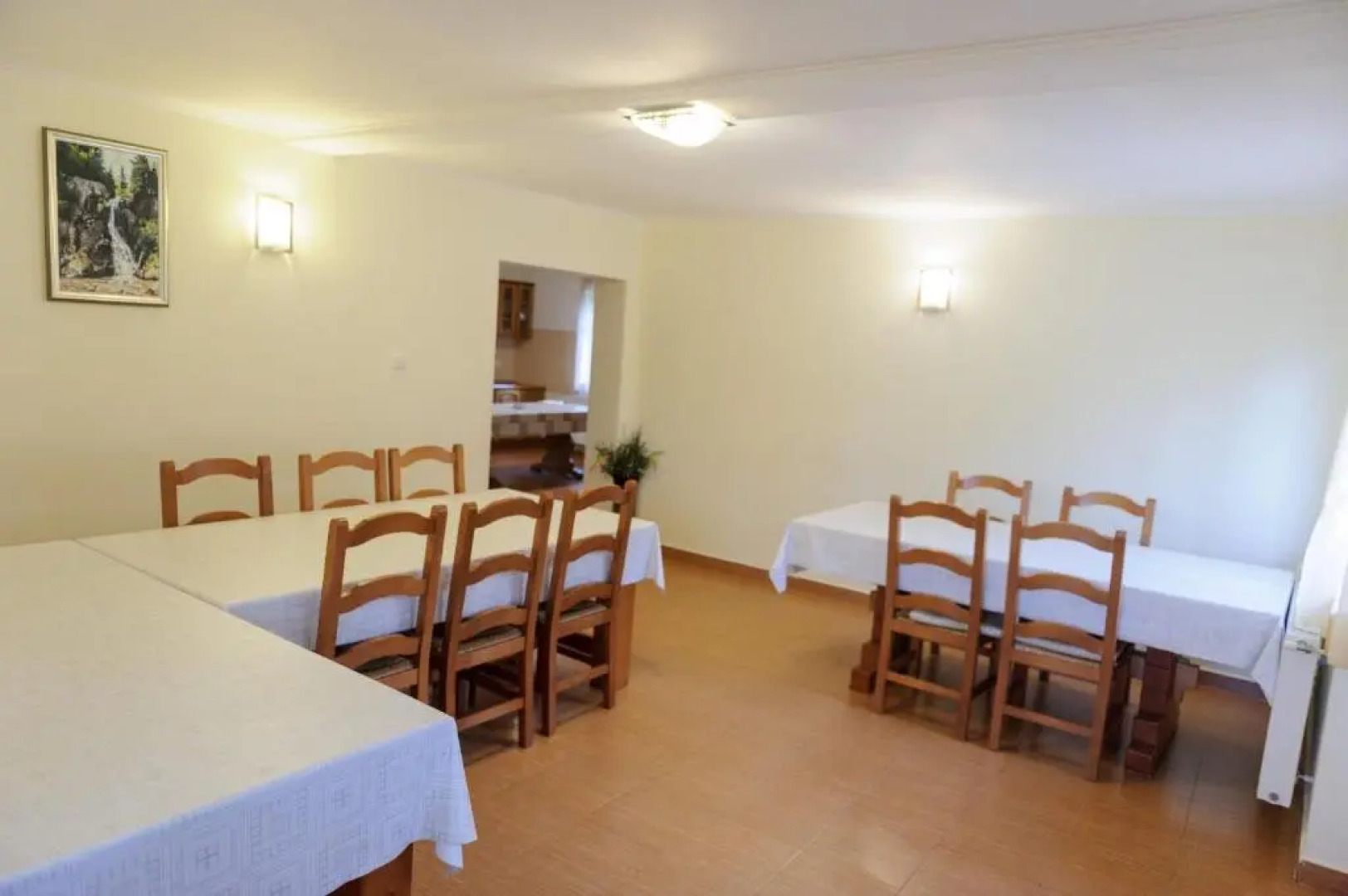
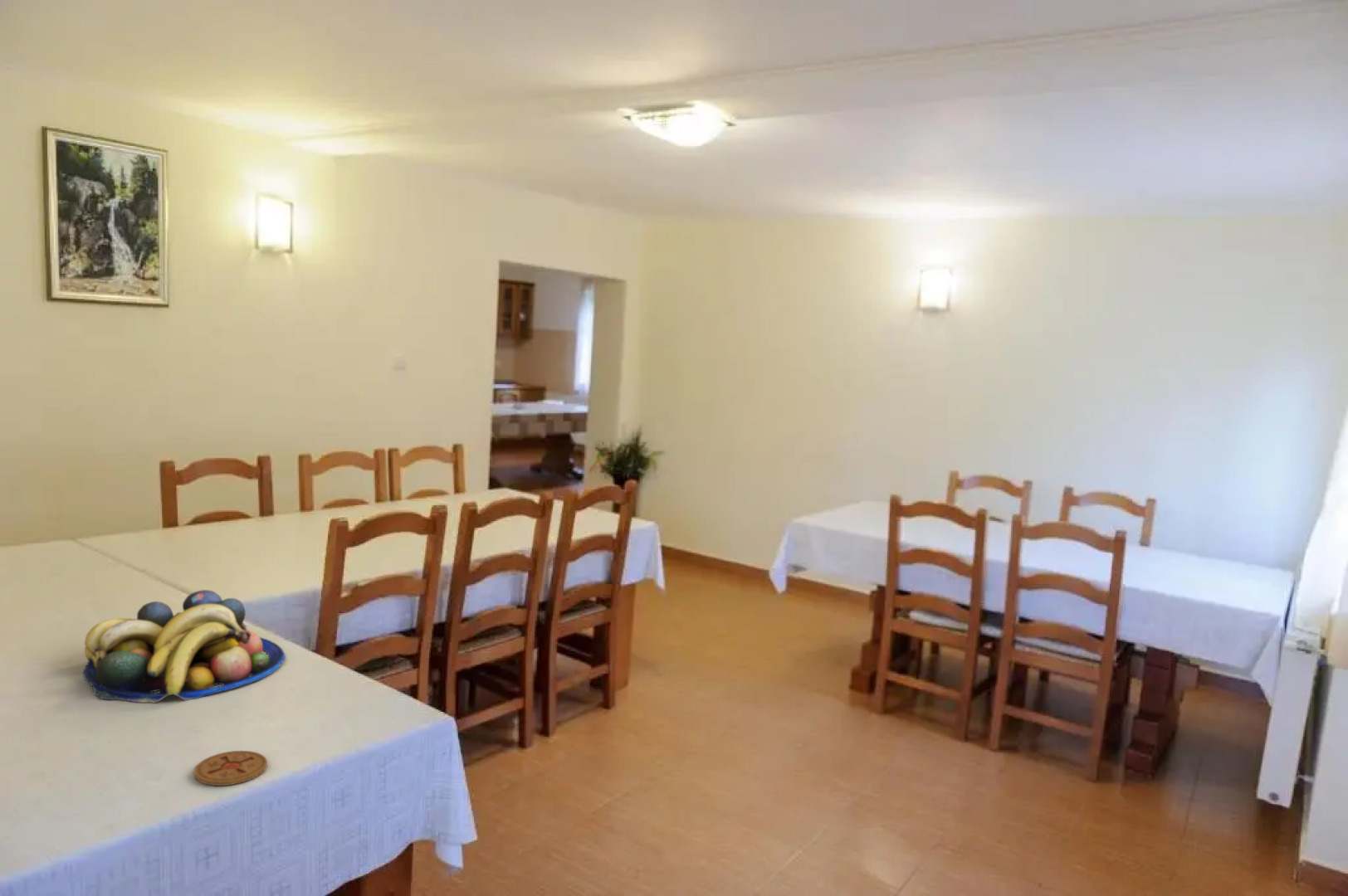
+ coaster [193,750,268,786]
+ fruit bowl [82,589,286,704]
